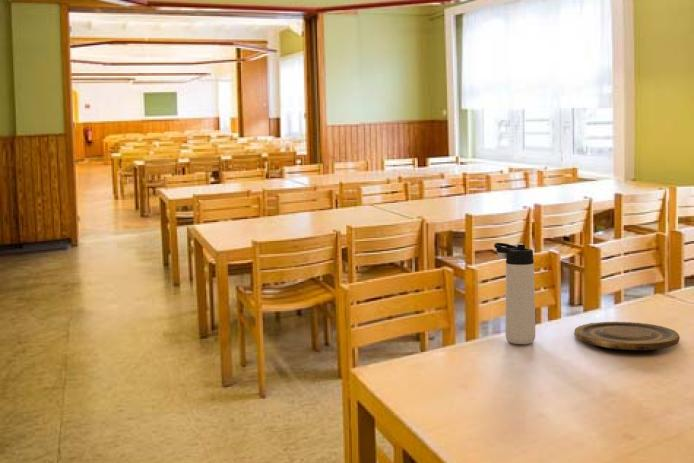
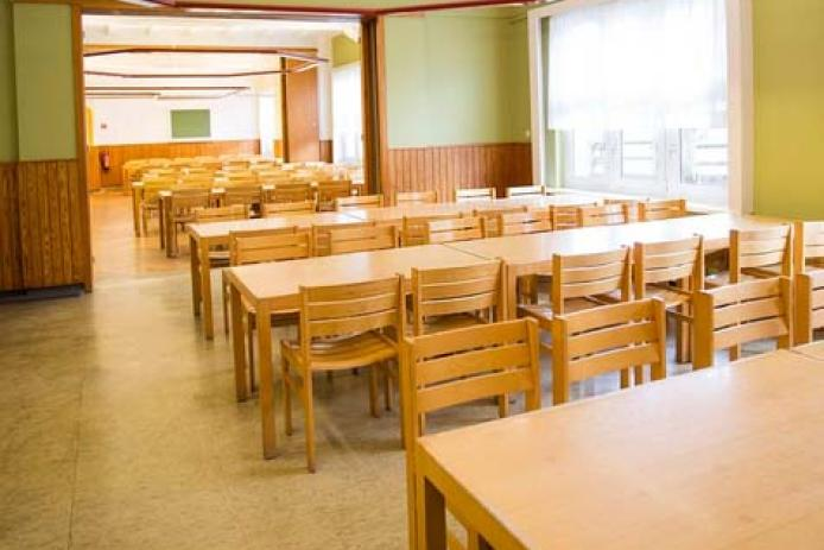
- plate [573,321,681,351]
- thermos bottle [493,242,536,345]
